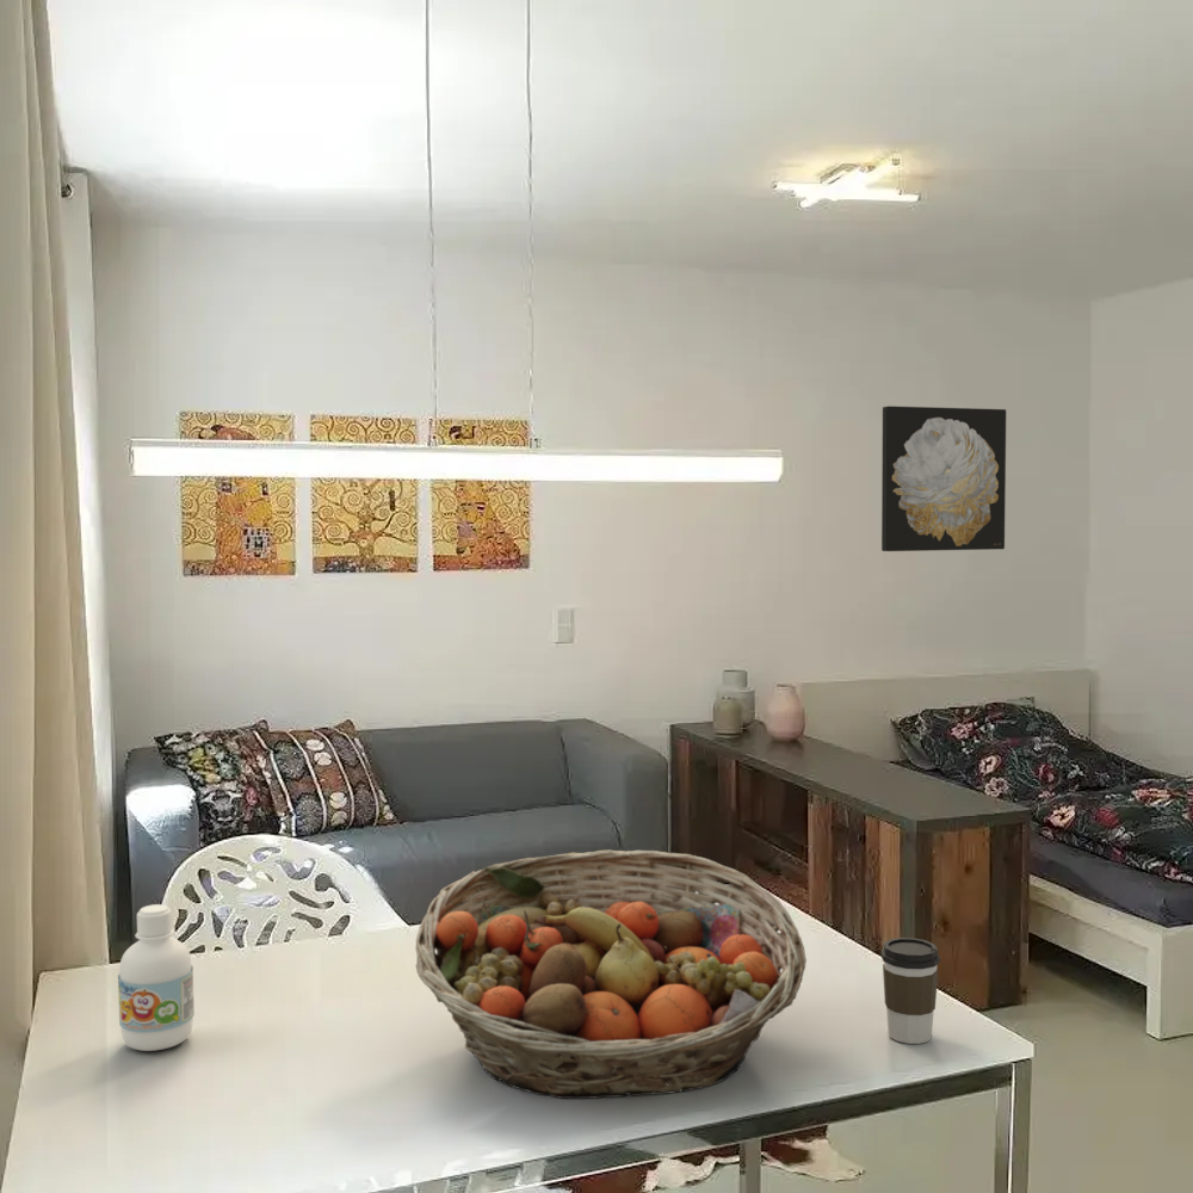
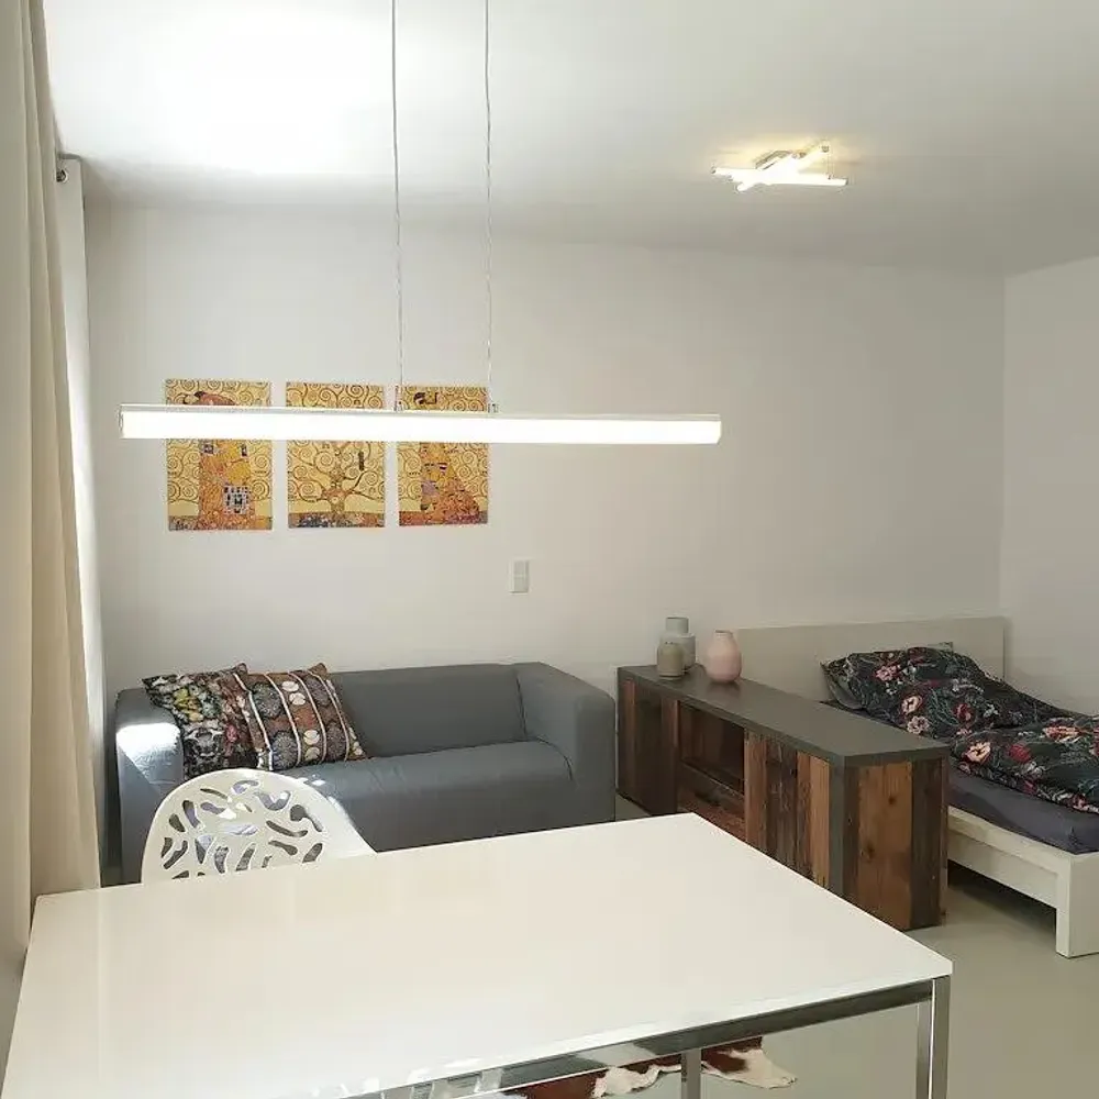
- wall art [880,404,1007,552]
- bottle [117,903,196,1052]
- fruit basket [415,849,808,1100]
- coffee cup [880,937,941,1045]
